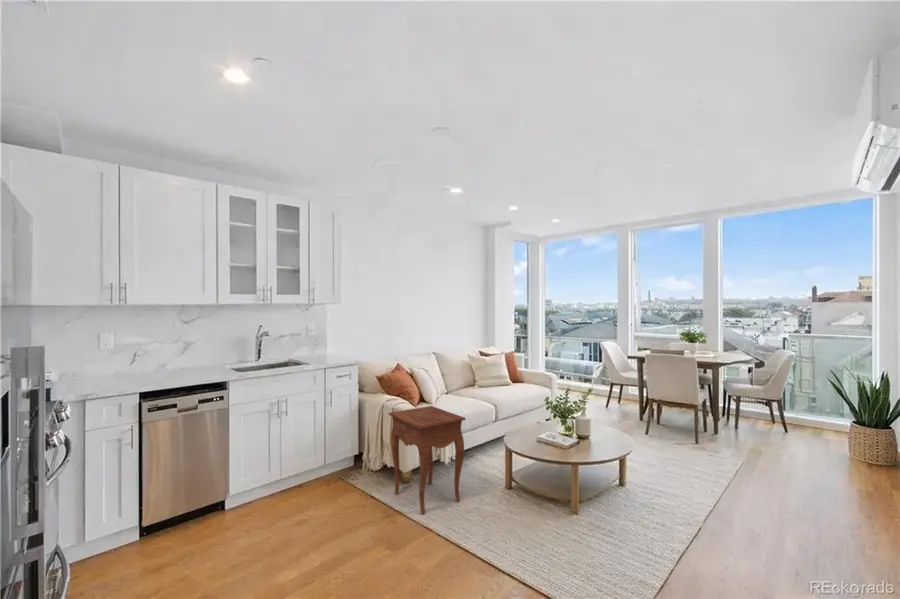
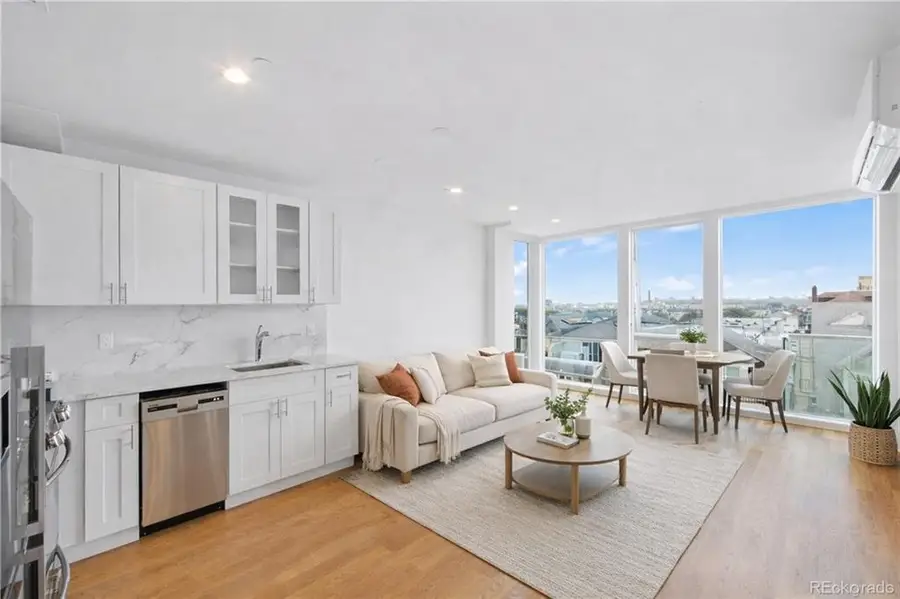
- side table [388,405,467,515]
